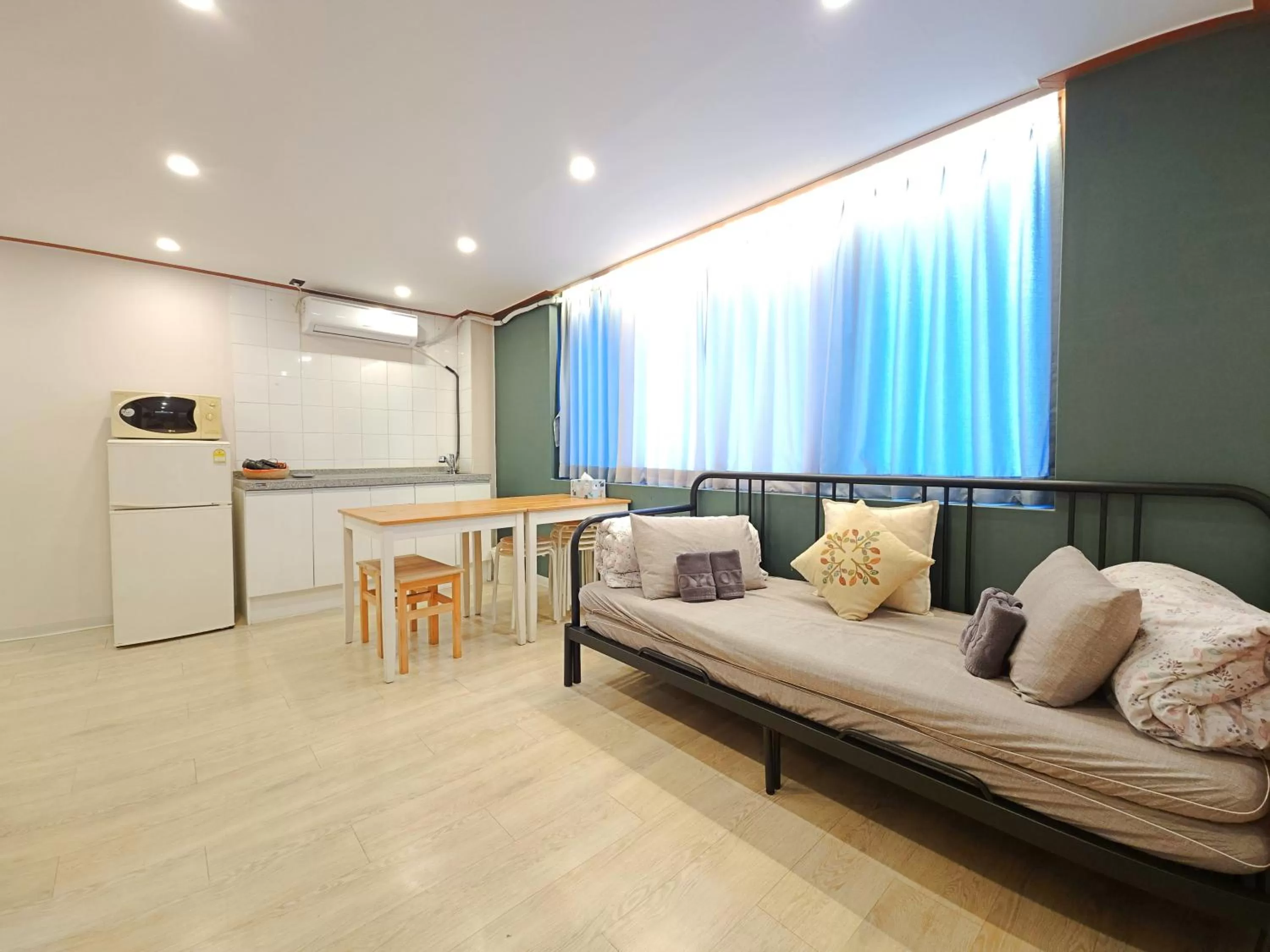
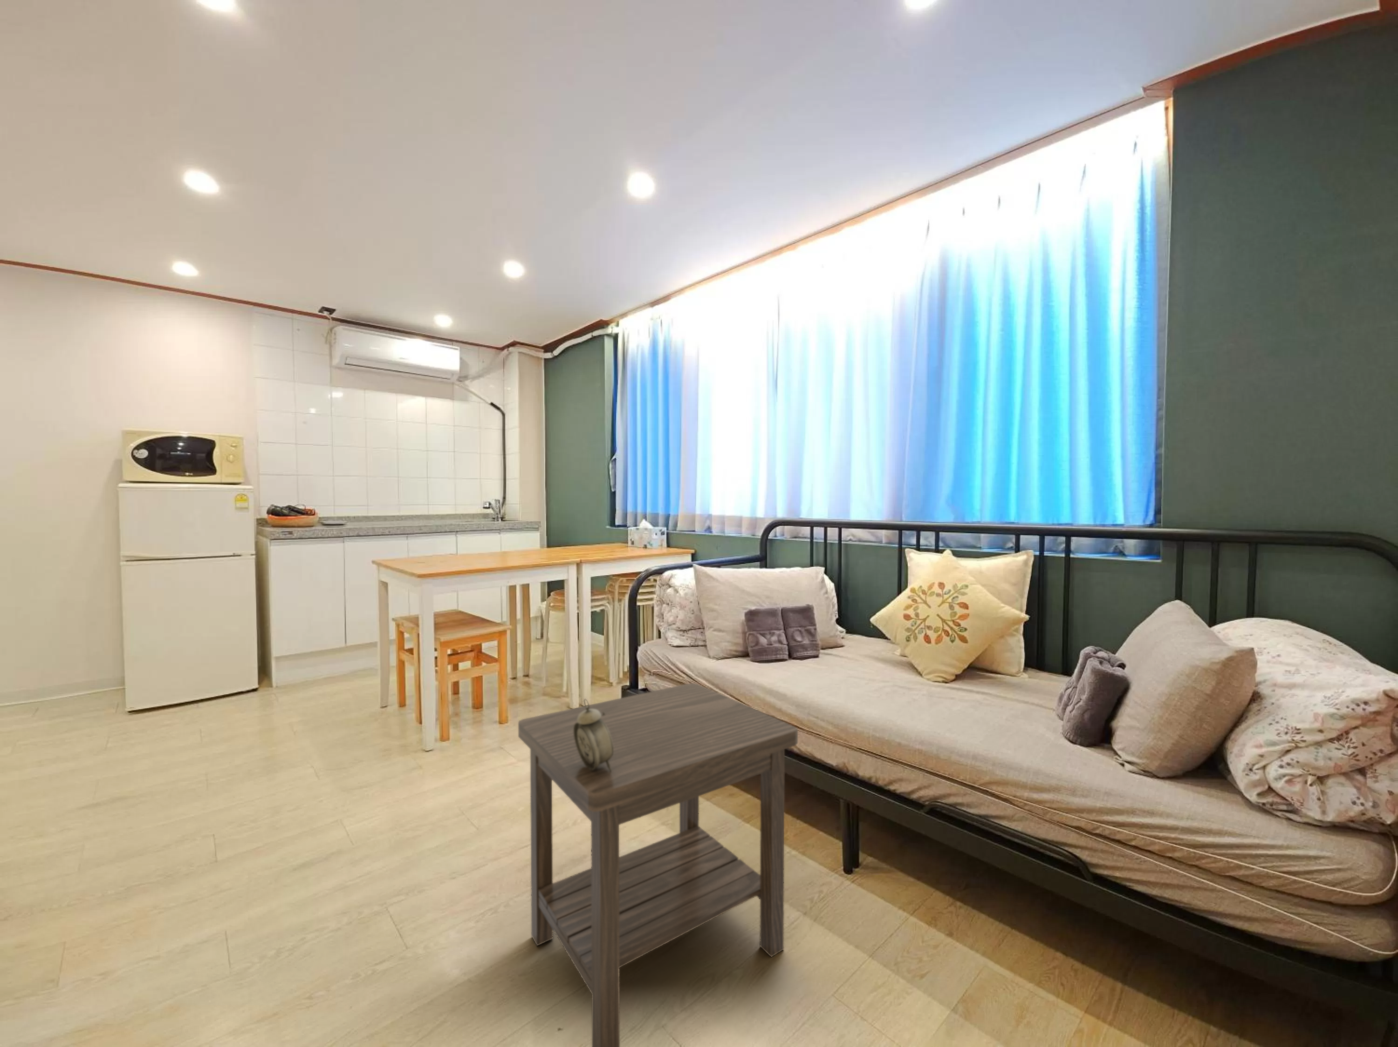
+ alarm clock [574,698,613,771]
+ side table [517,683,798,1047]
